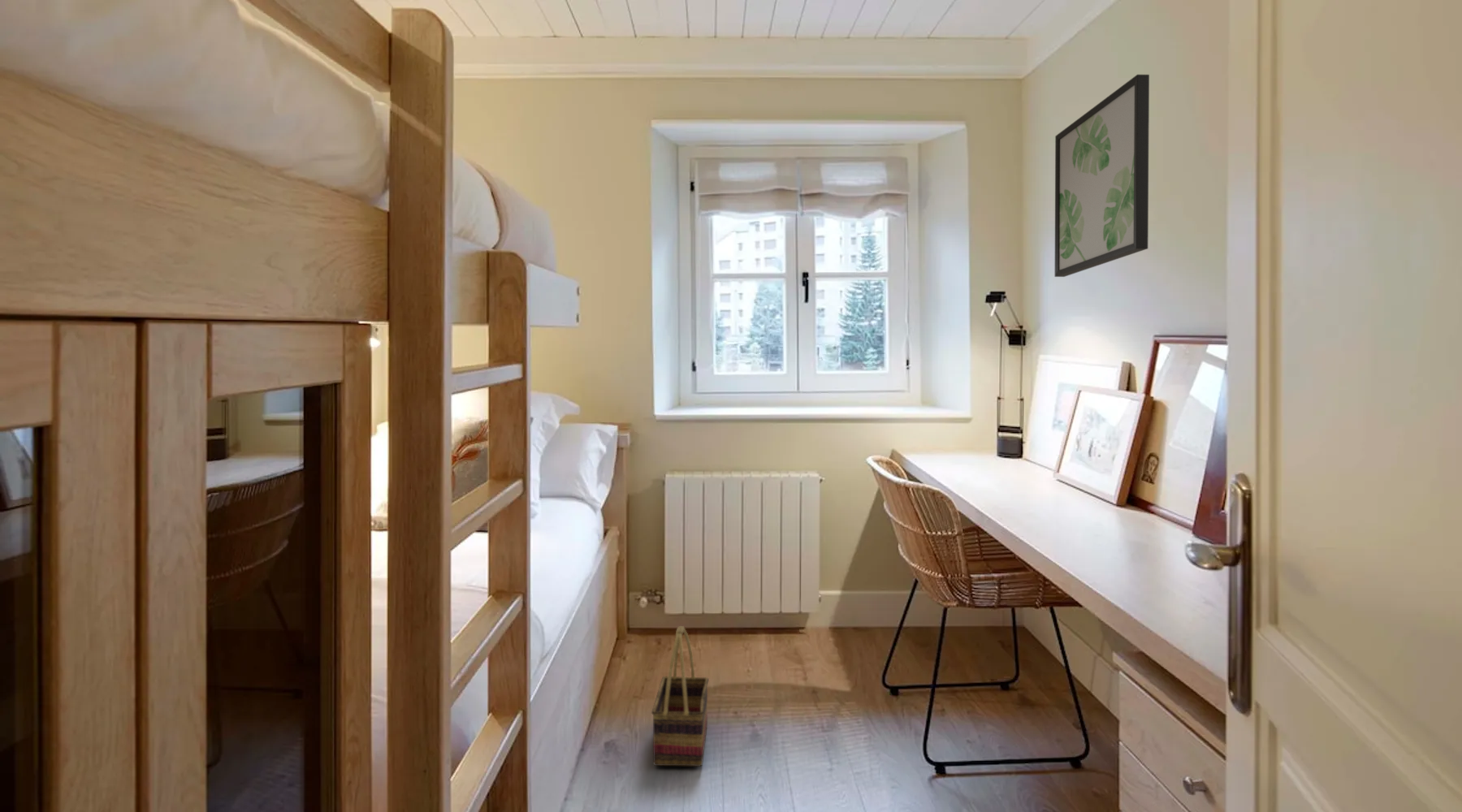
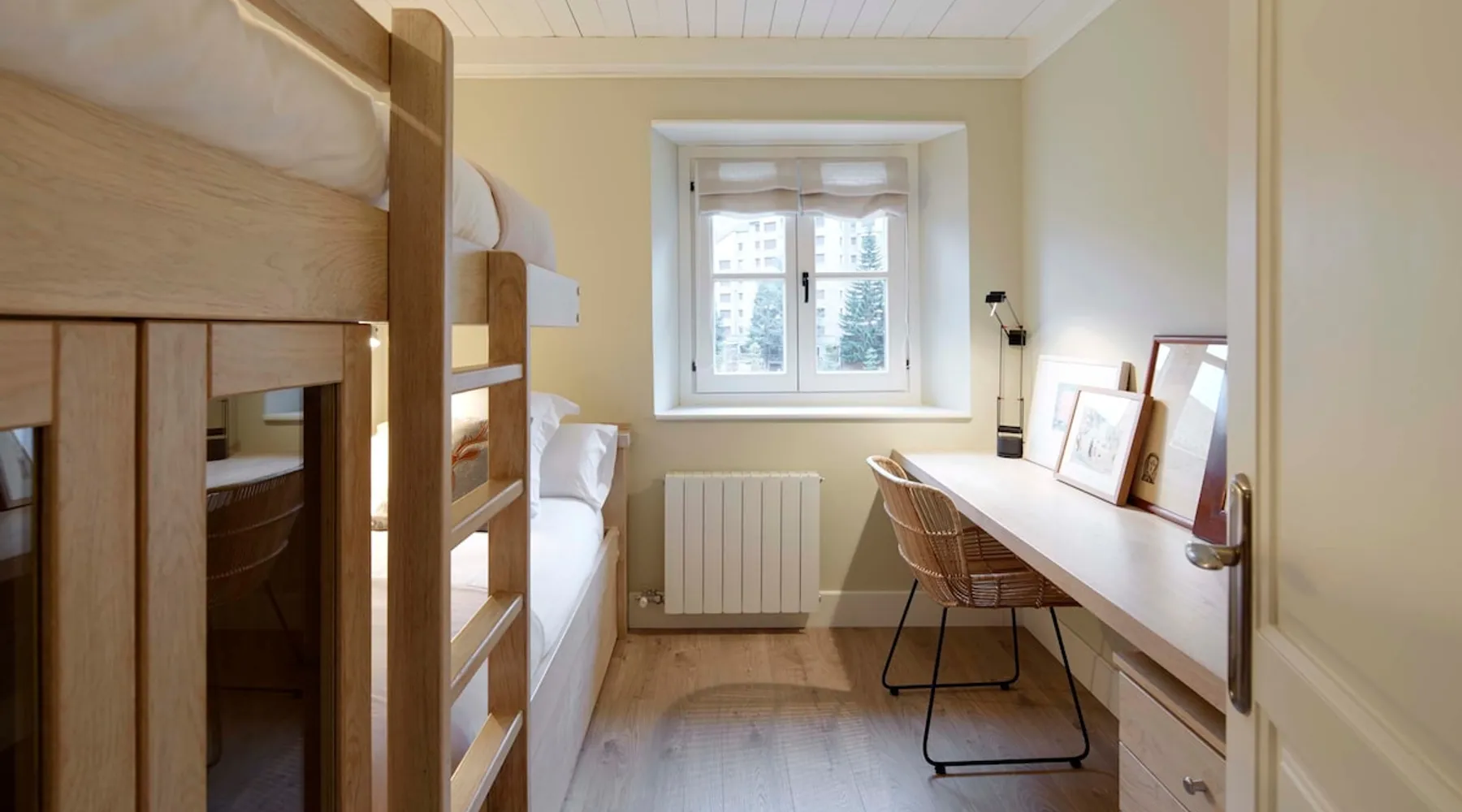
- basket [651,625,710,767]
- wall art [1054,74,1150,278]
